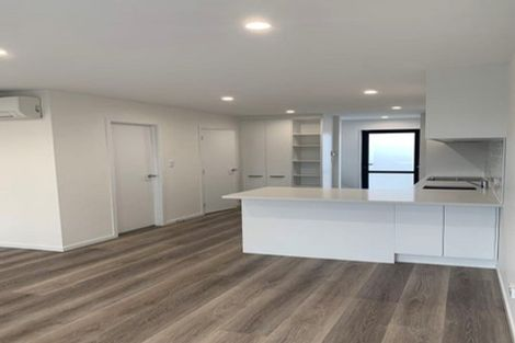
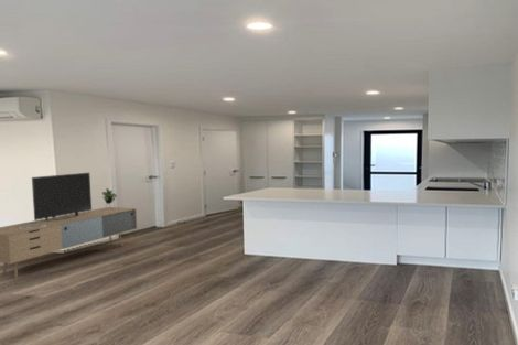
+ media console [0,172,138,280]
